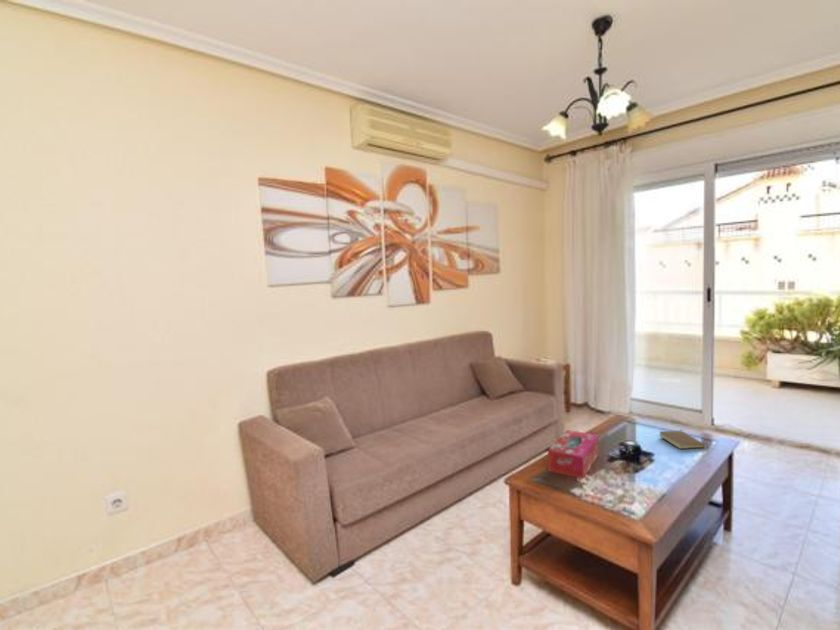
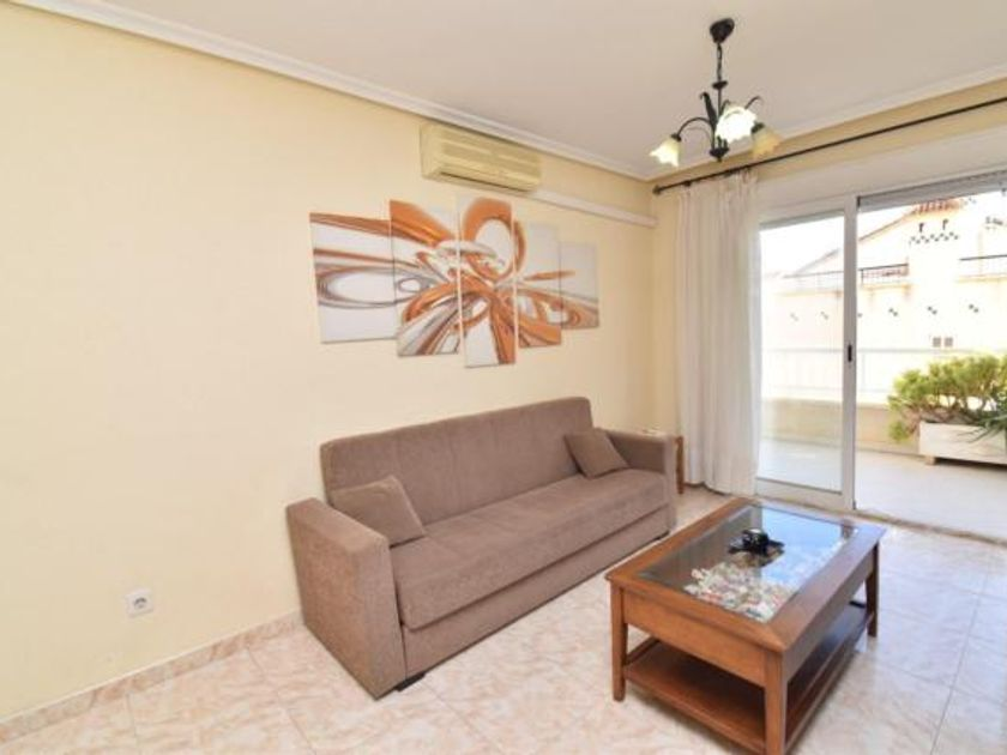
- tissue box [547,429,600,479]
- book [658,429,706,450]
